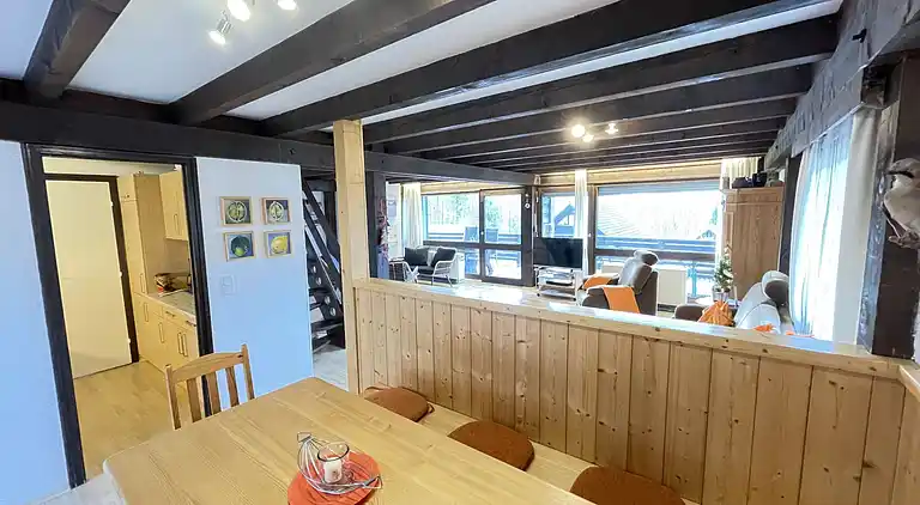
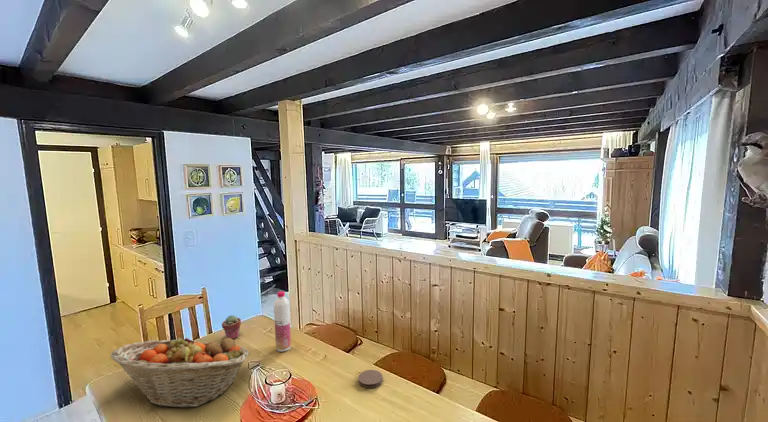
+ potted succulent [221,314,242,340]
+ beverage bottle [273,290,292,353]
+ fruit basket [110,334,250,409]
+ coaster [357,369,384,389]
